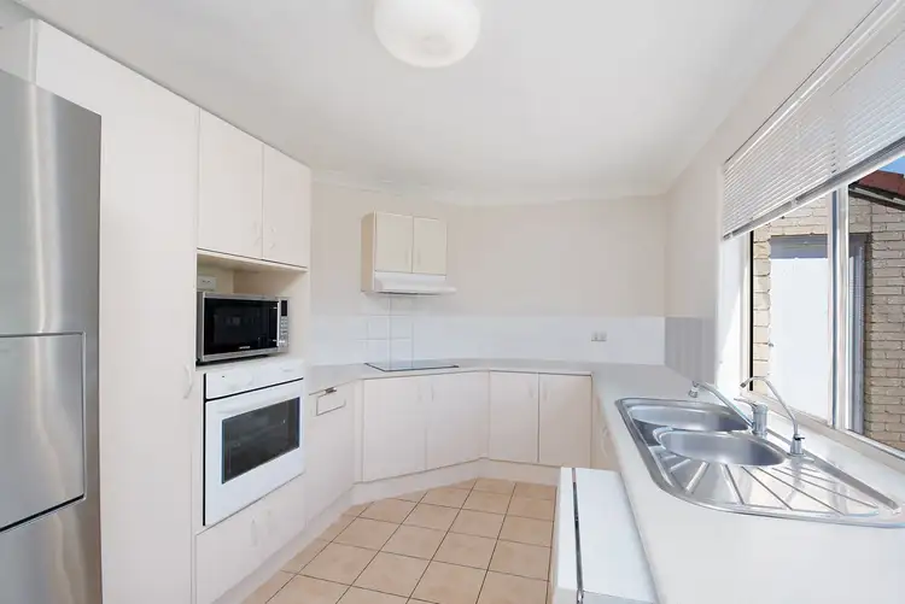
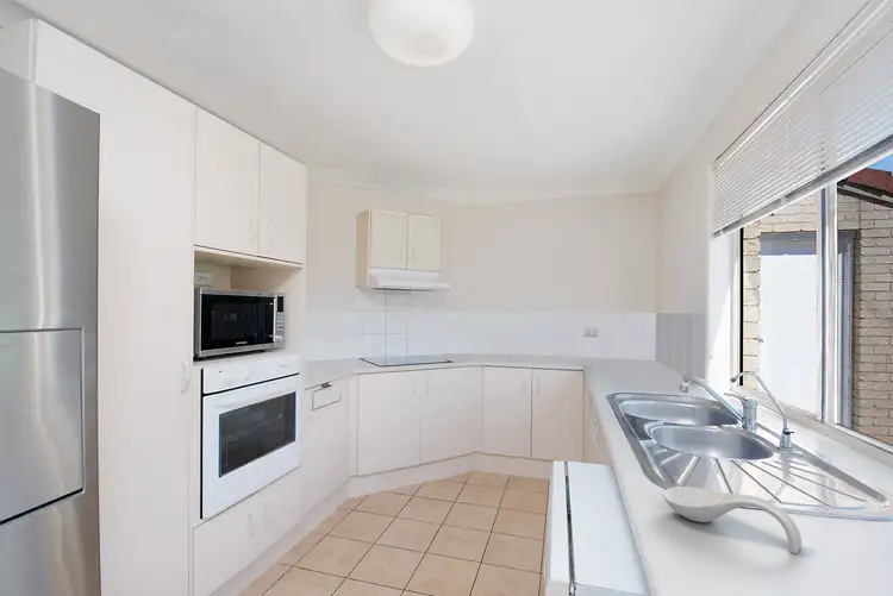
+ spoon rest [662,485,803,554]
